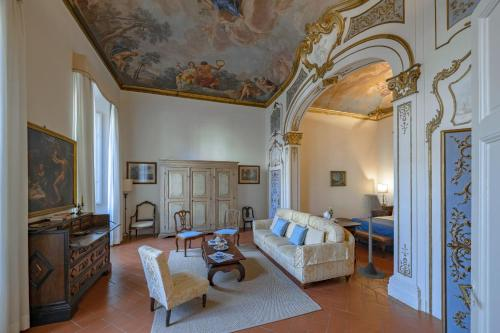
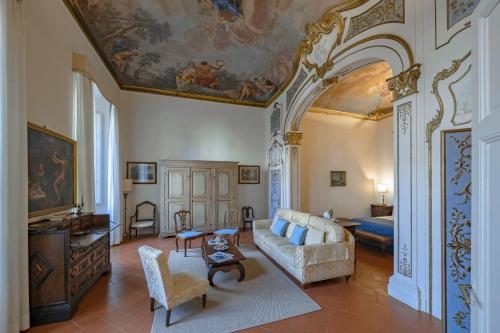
- floor lamp [356,193,386,280]
